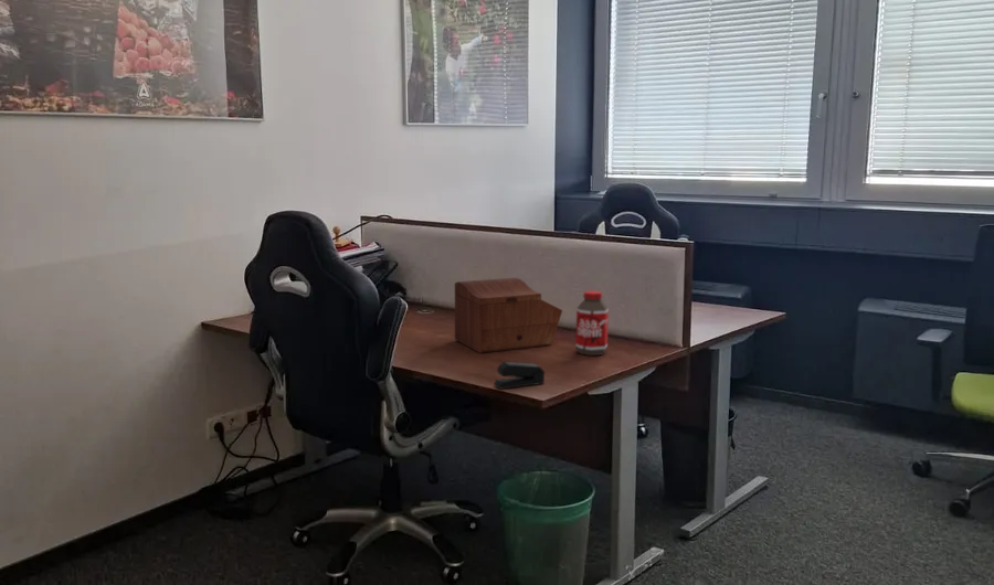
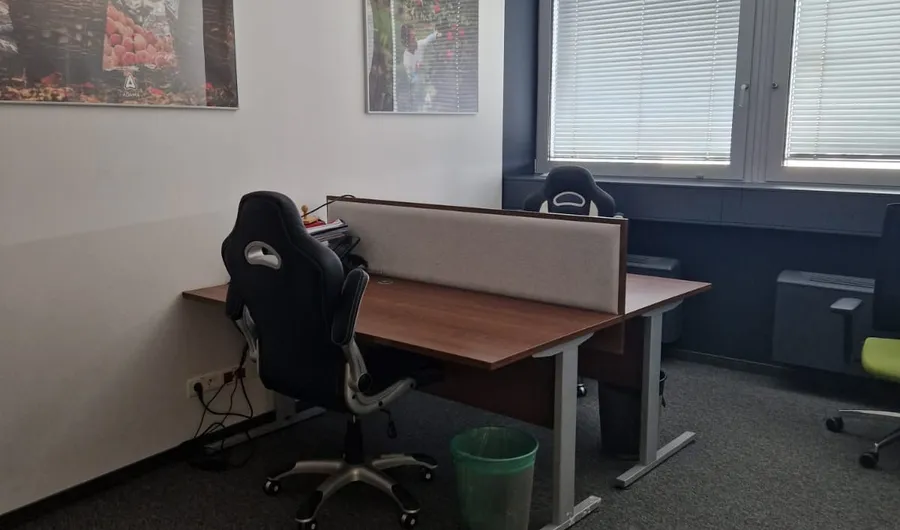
- bottle [574,289,610,357]
- stapler [493,361,546,390]
- sewing box [454,277,563,354]
